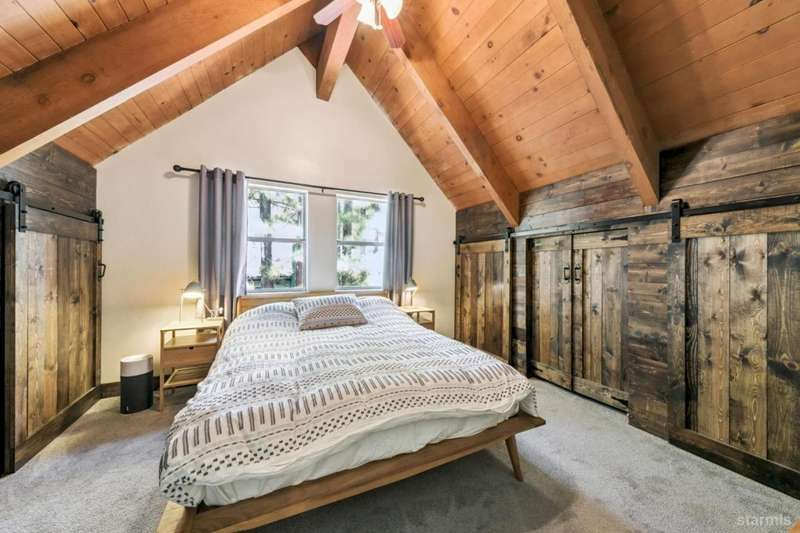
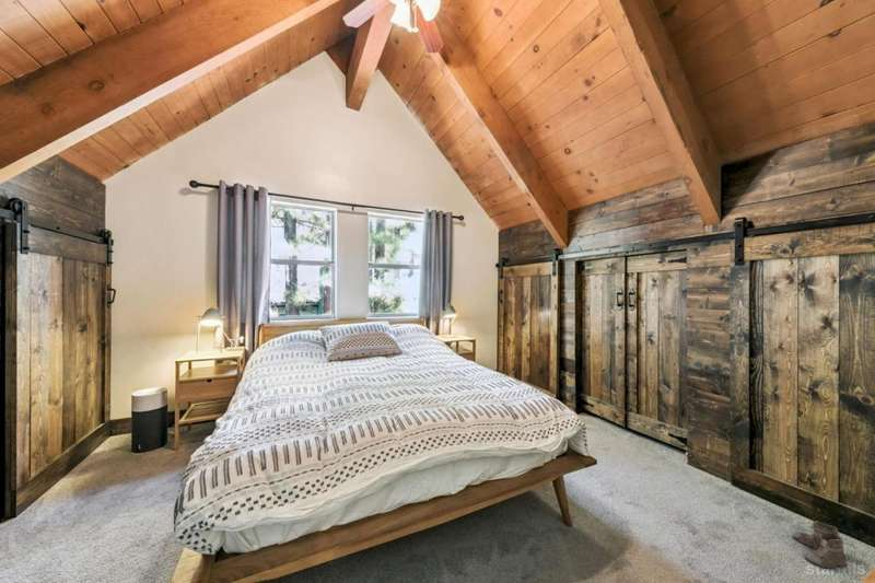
+ boots [792,520,849,574]
